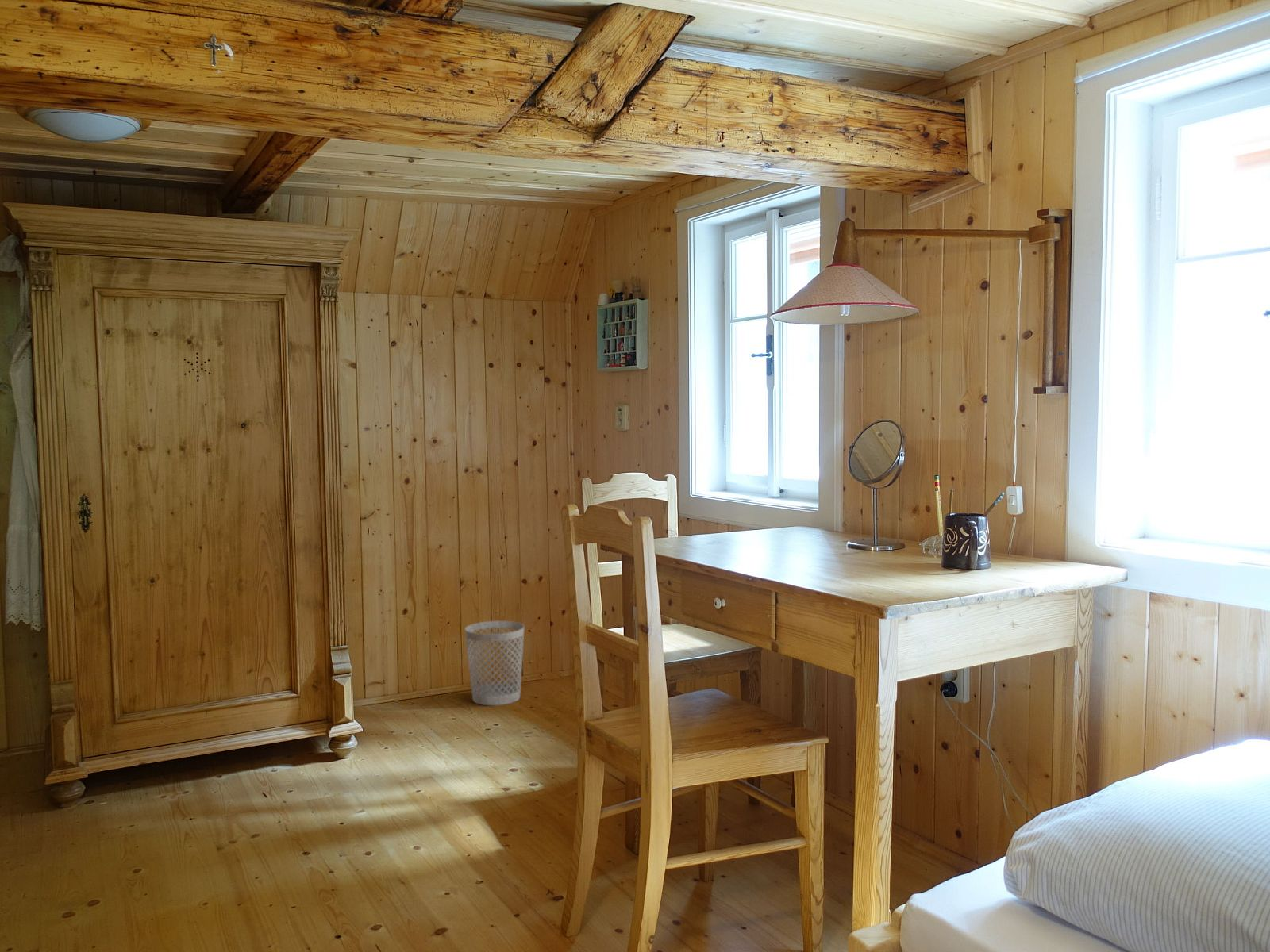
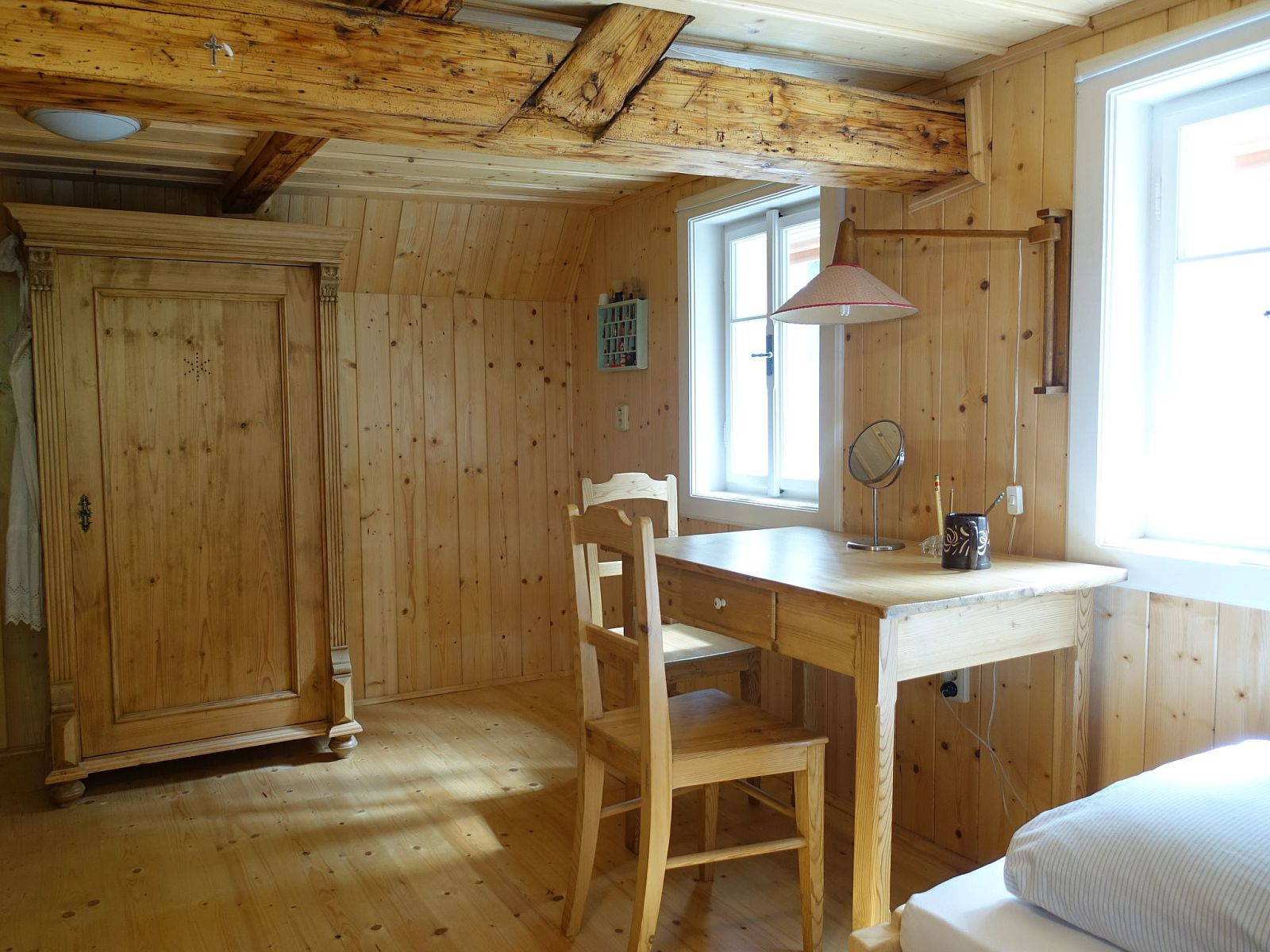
- wastebasket [464,620,525,706]
